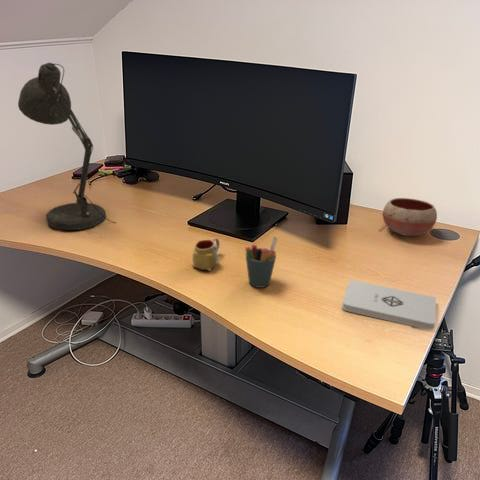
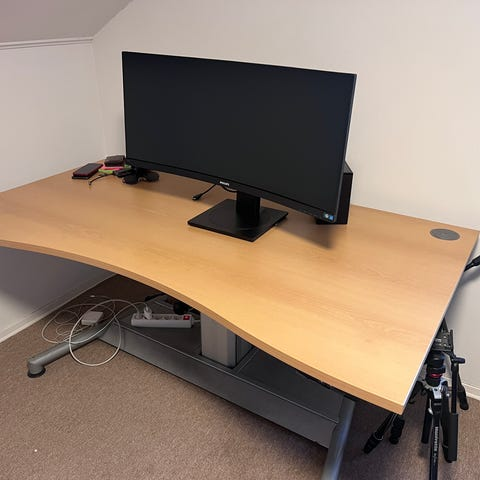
- desk lamp [17,62,117,231]
- mug [192,237,221,272]
- bowl [382,197,438,237]
- pen holder [244,235,279,289]
- notepad [341,279,437,331]
